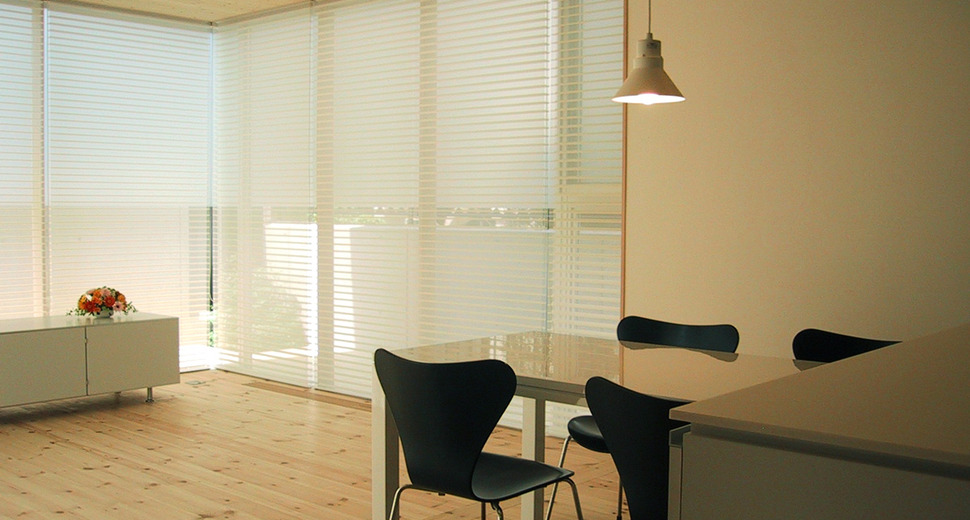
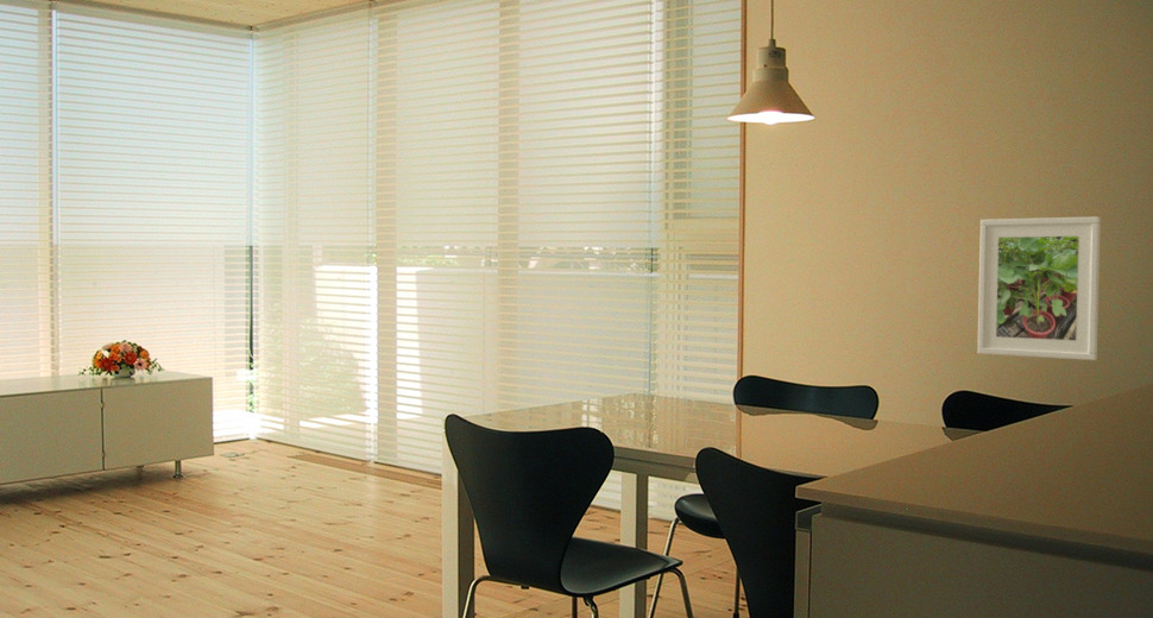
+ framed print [976,215,1102,361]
